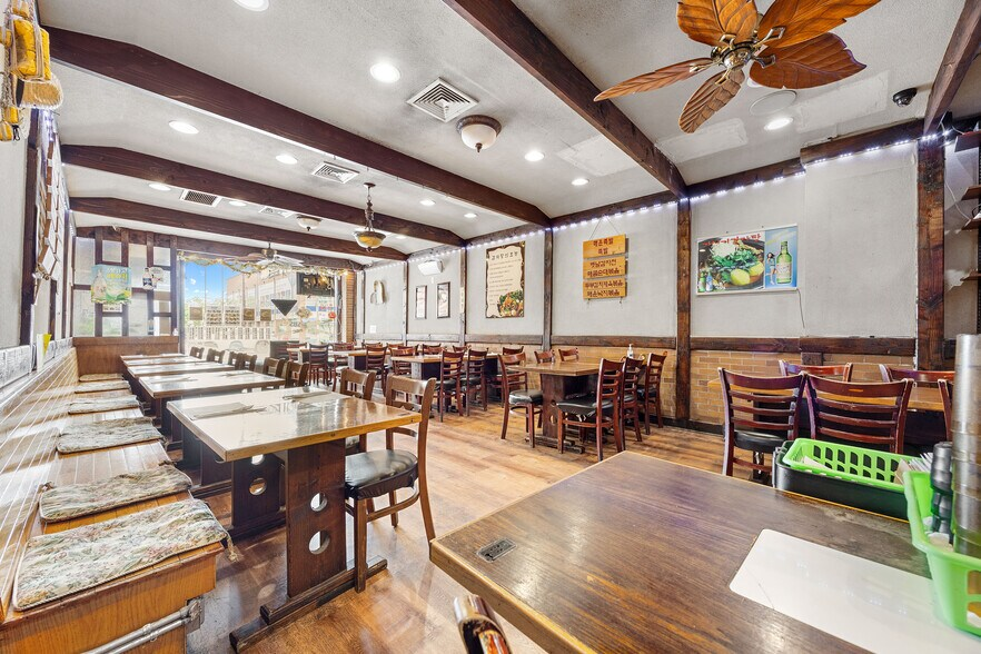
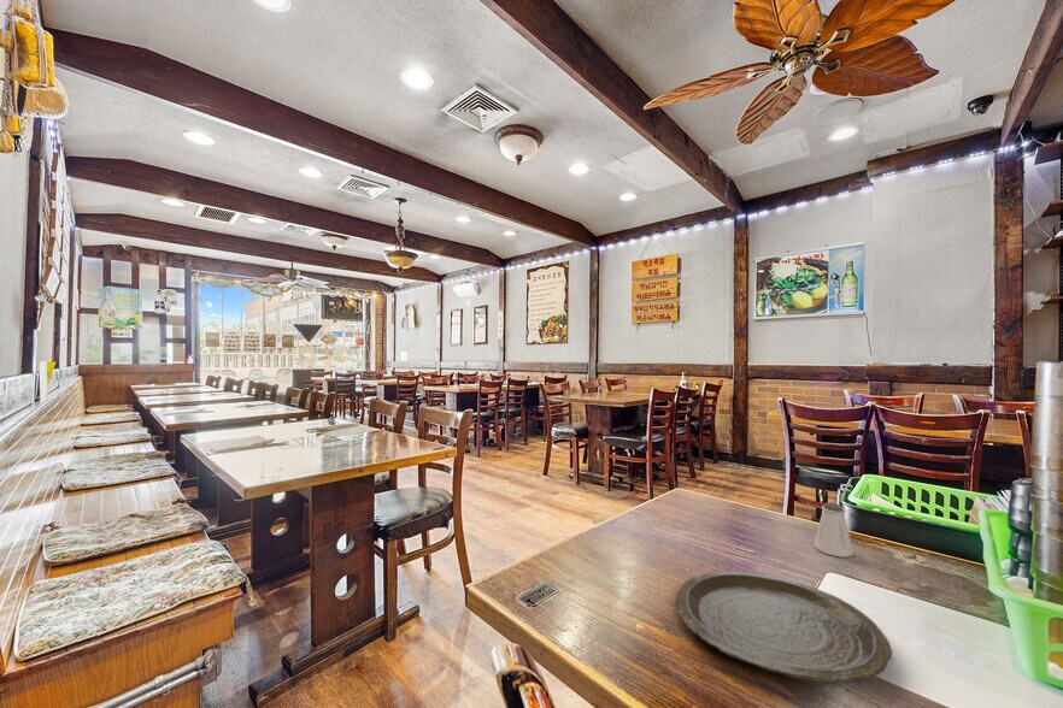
+ plate [674,571,893,684]
+ saltshaker [814,502,854,559]
